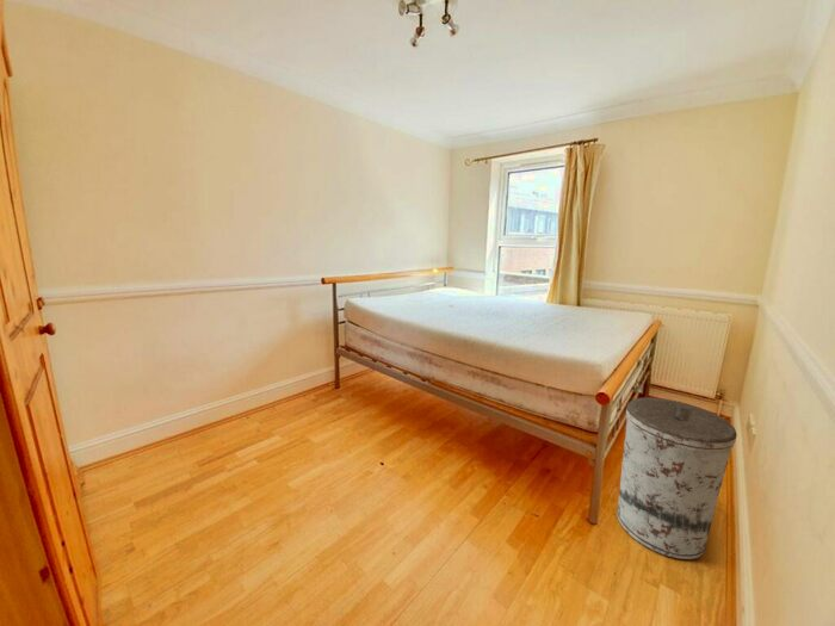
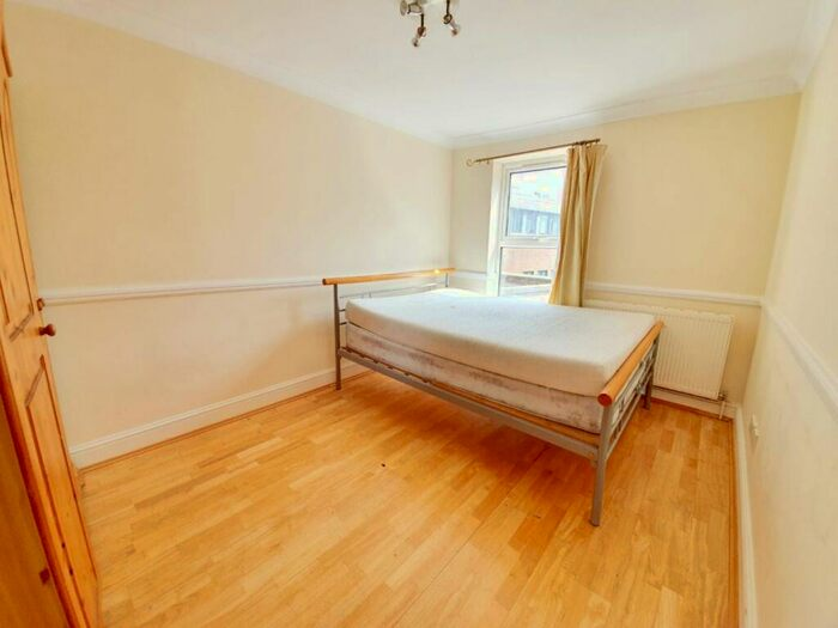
- trash can [616,396,738,560]
